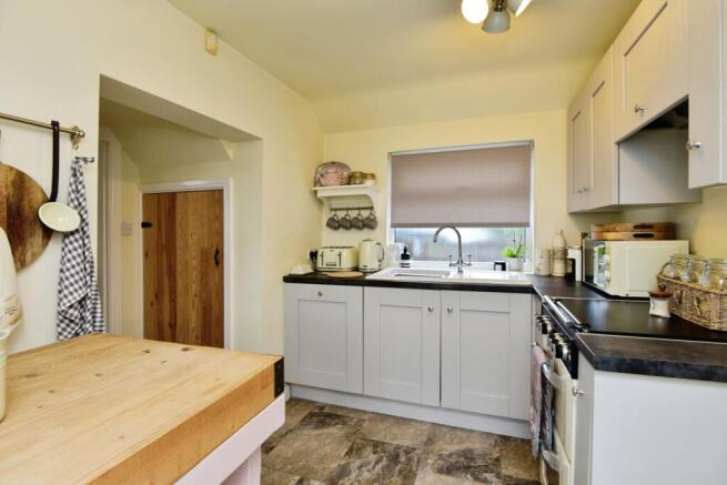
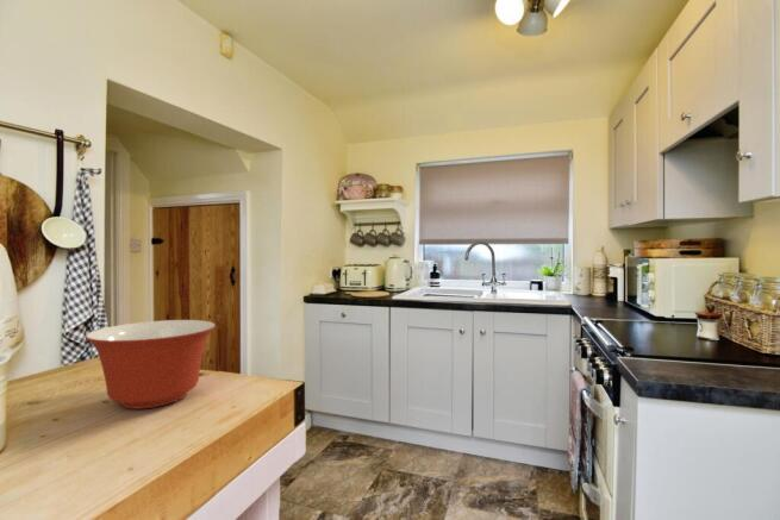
+ mixing bowl [83,319,217,411]
